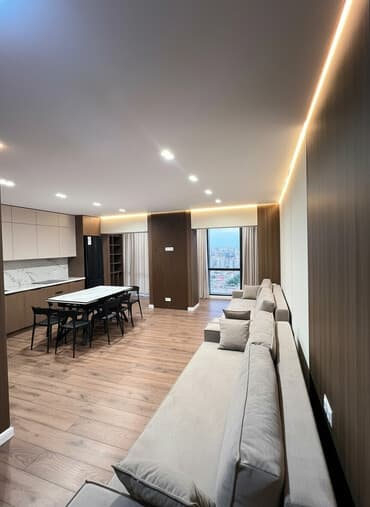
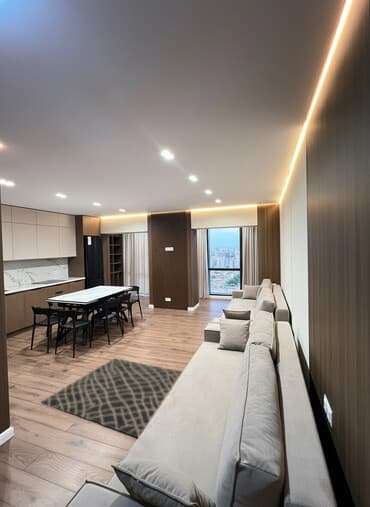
+ rug [40,357,183,439]
